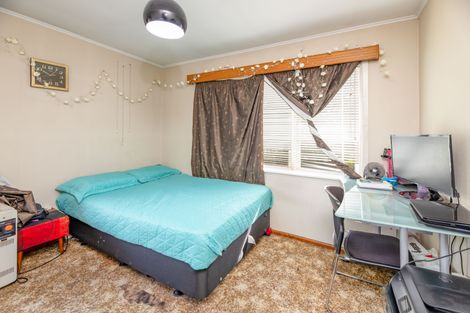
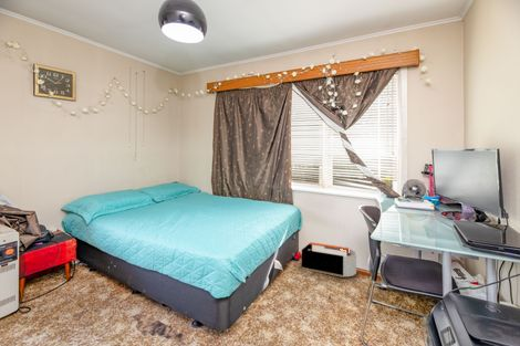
+ storage bin [301,241,357,279]
